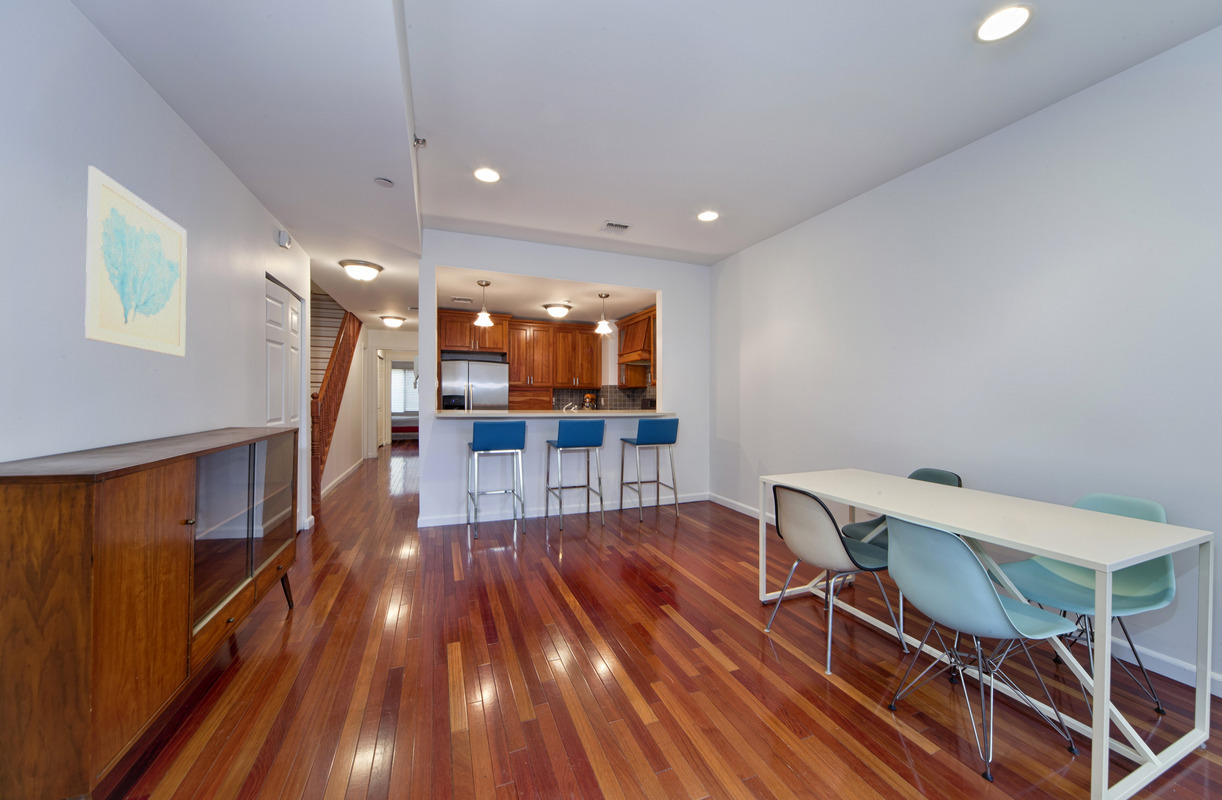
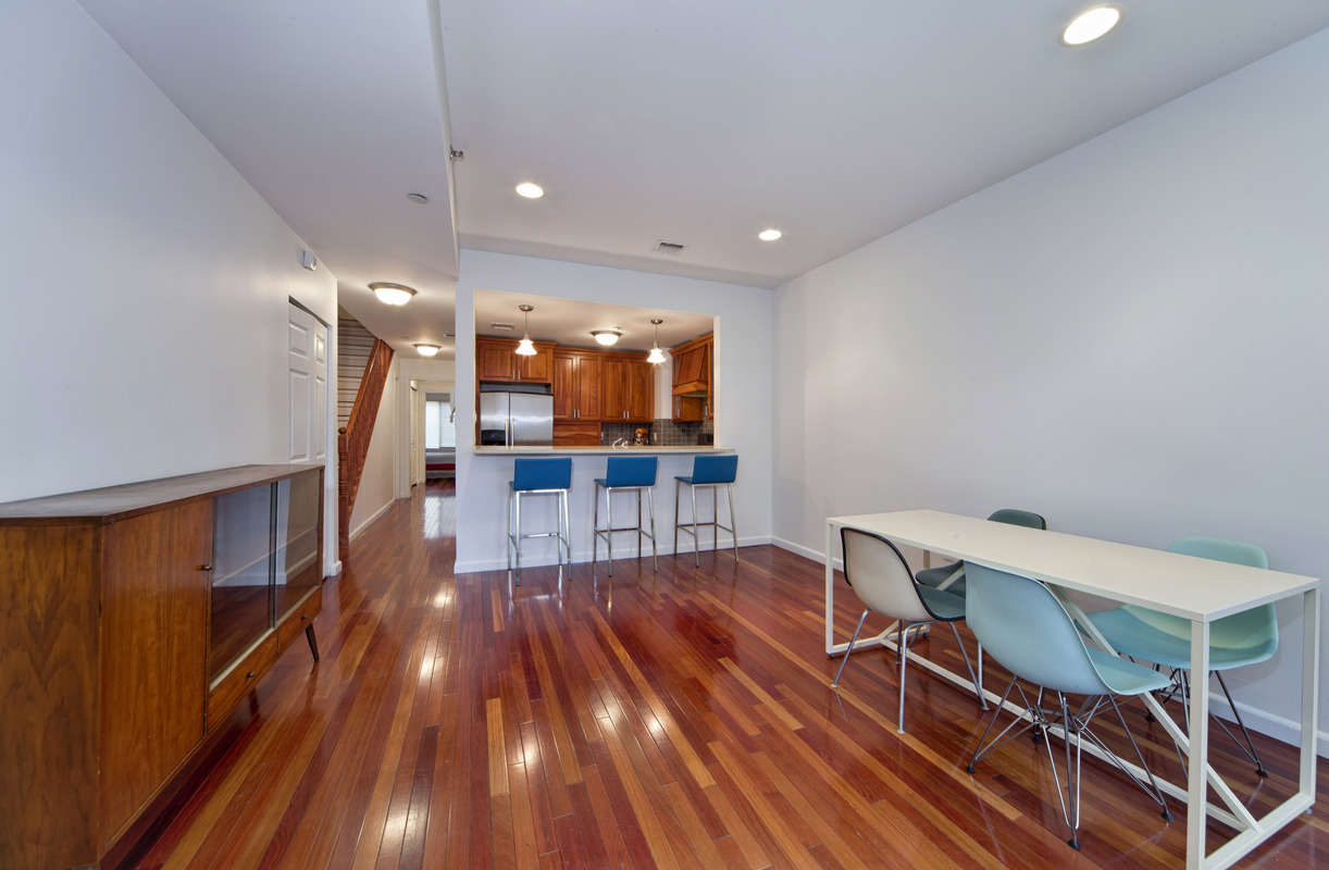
- wall art [84,165,188,358]
